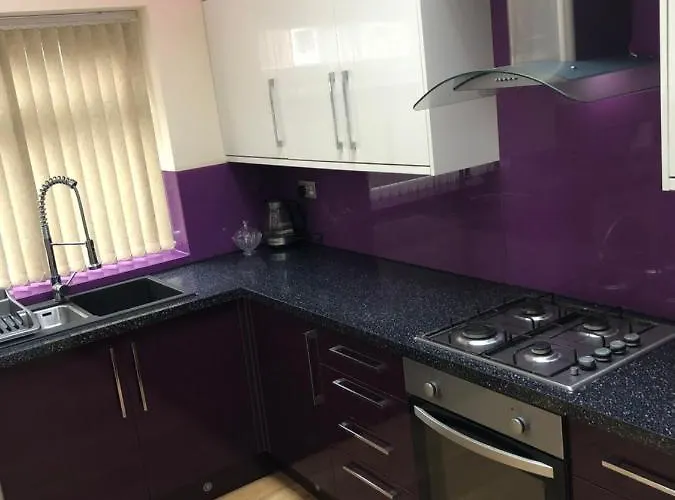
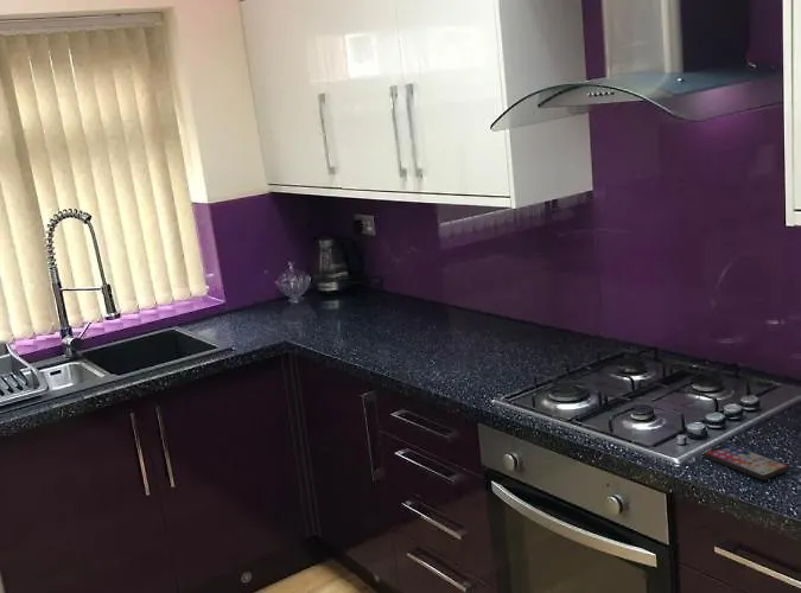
+ smartphone [703,442,792,480]
